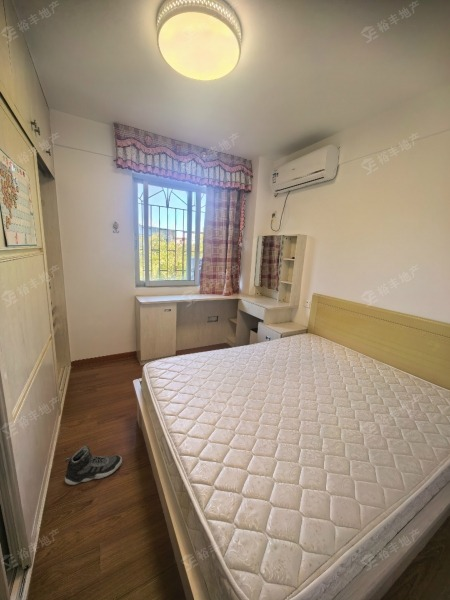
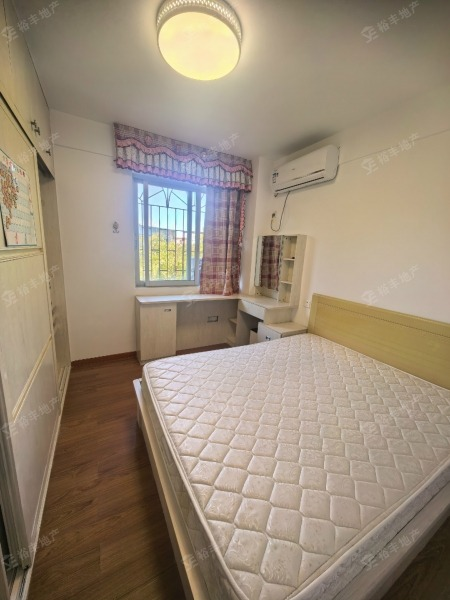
- sneaker [64,445,123,486]
